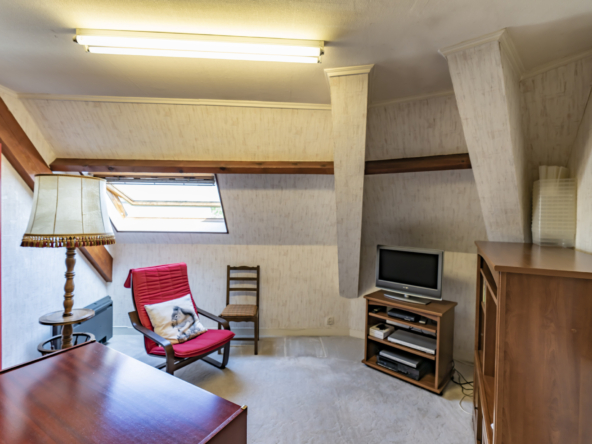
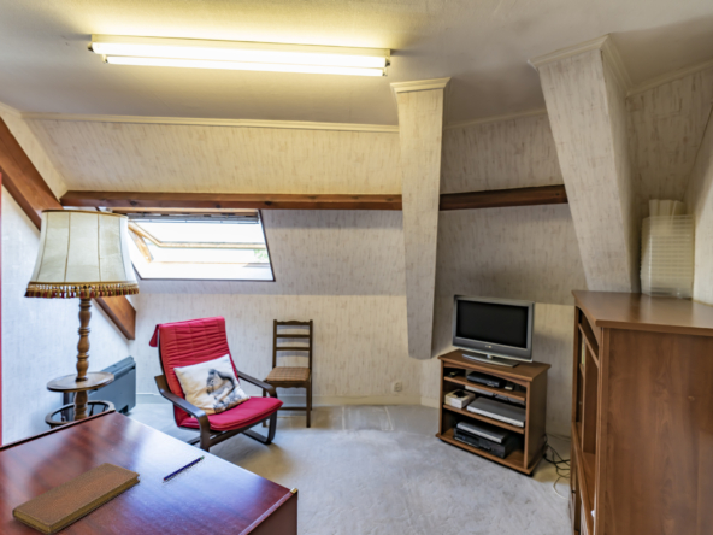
+ pen [163,454,205,482]
+ notebook [11,461,141,535]
